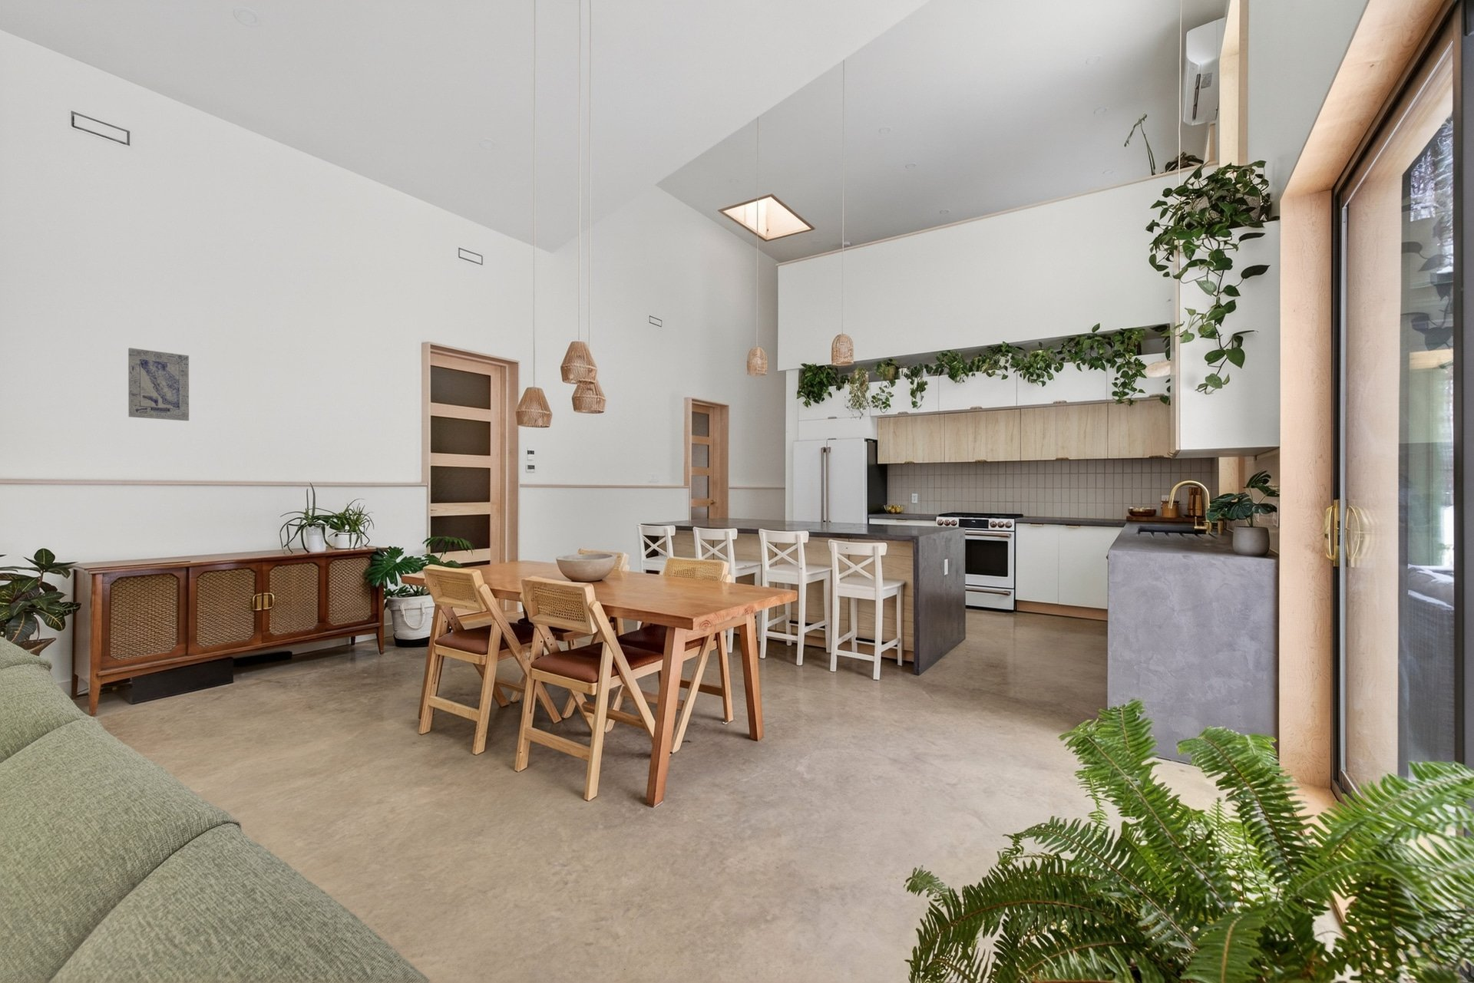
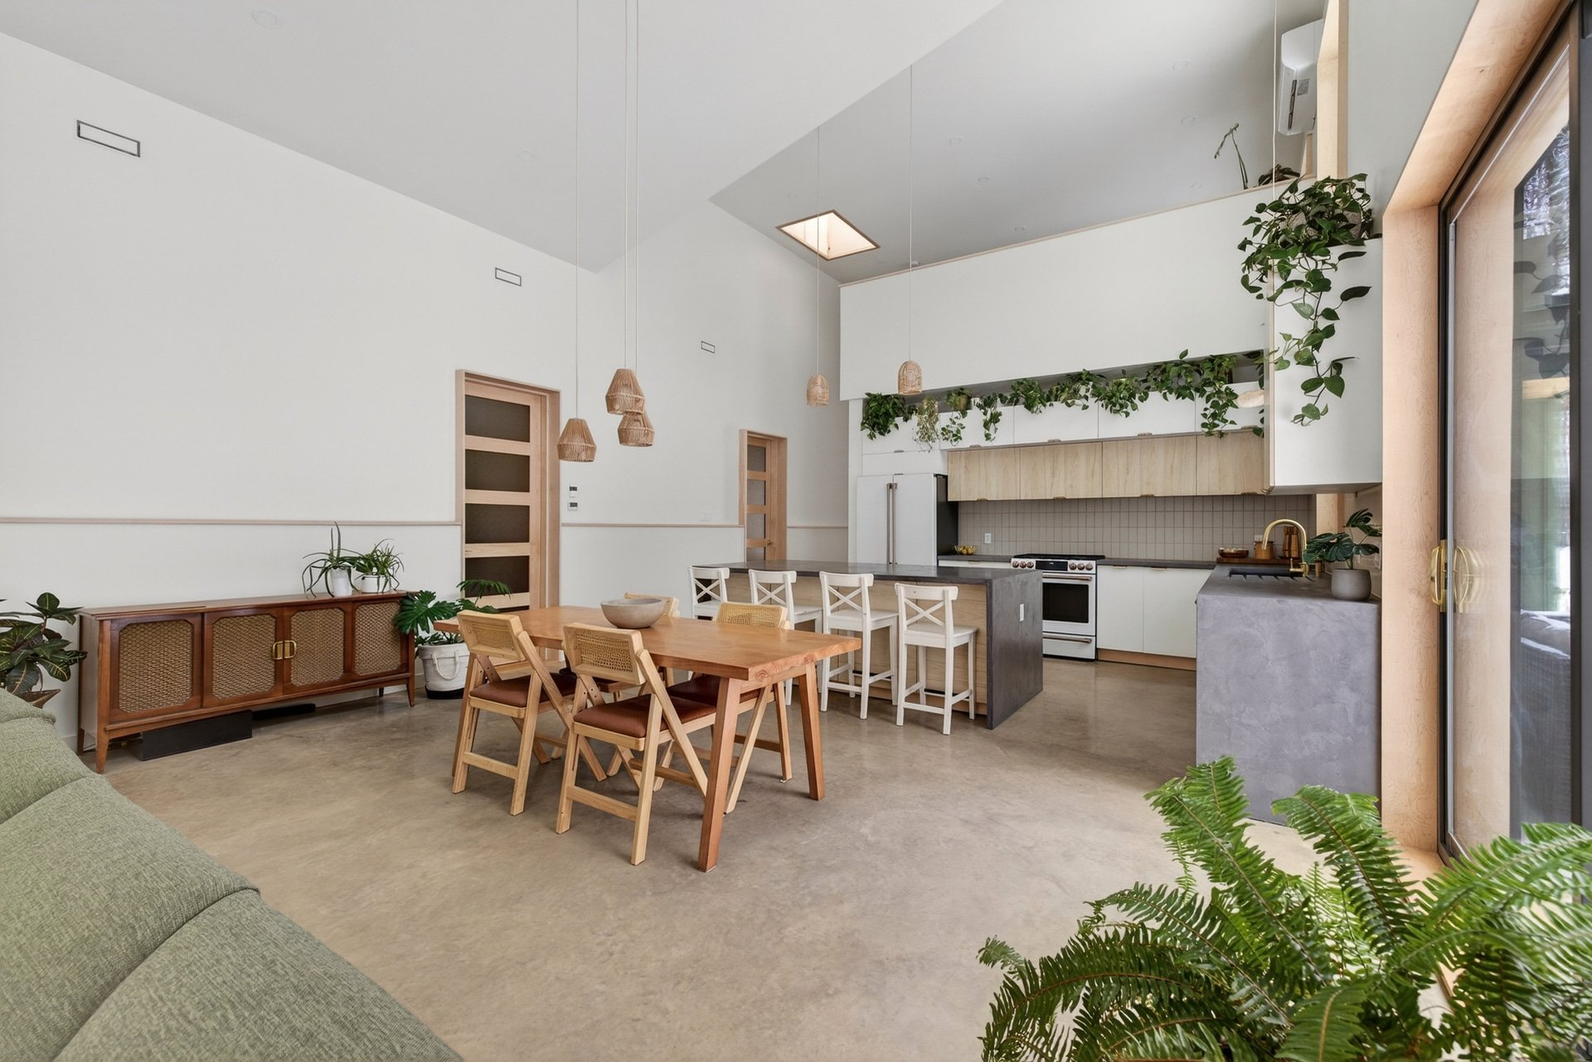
- wall art [127,347,190,421]
